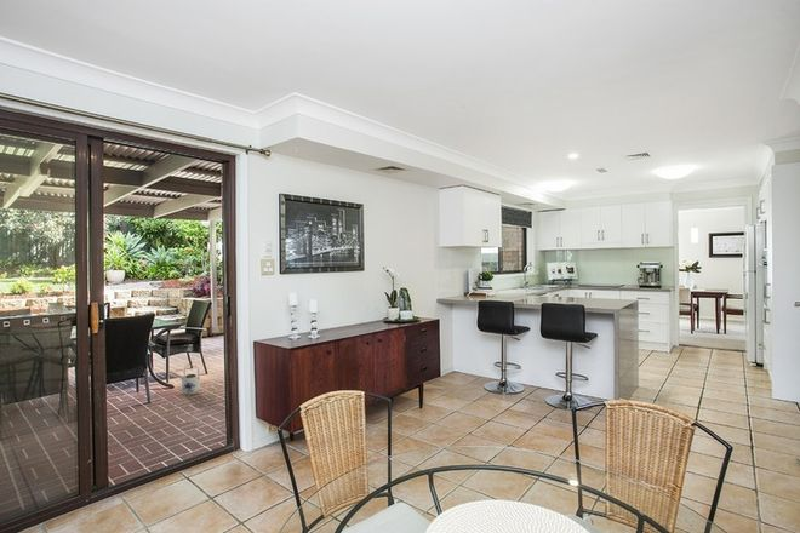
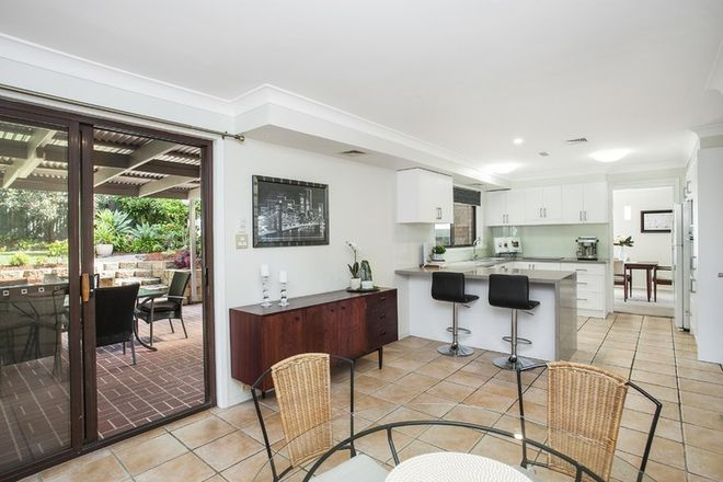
- teapot [178,363,201,396]
